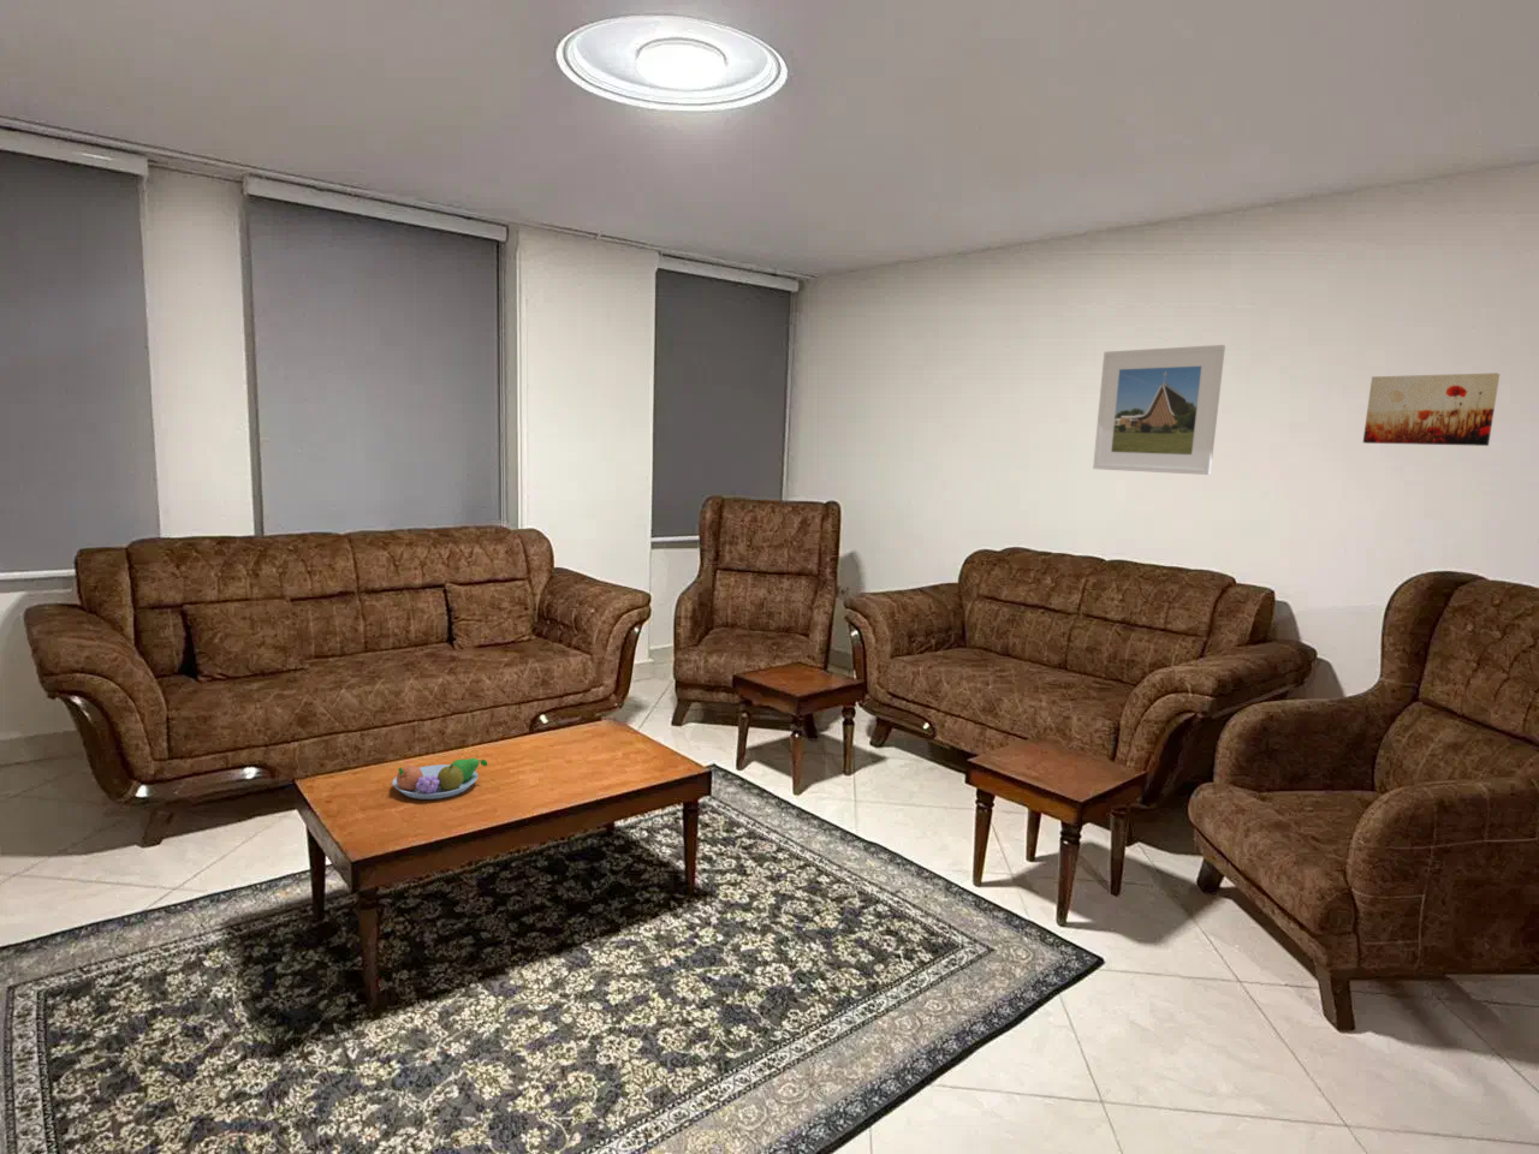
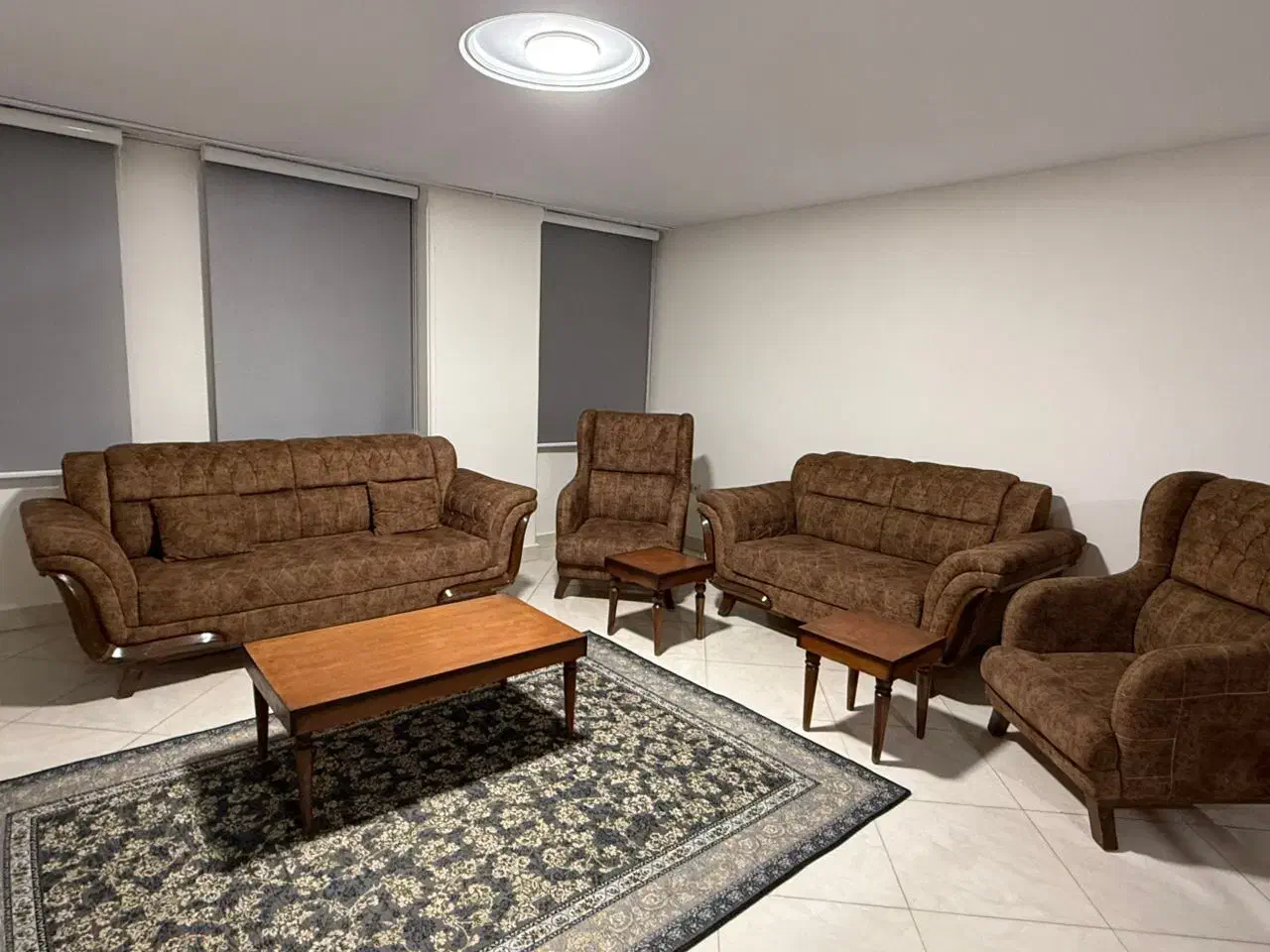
- wall art [1362,371,1500,447]
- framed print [1092,344,1226,476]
- fruit bowl [391,758,488,800]
